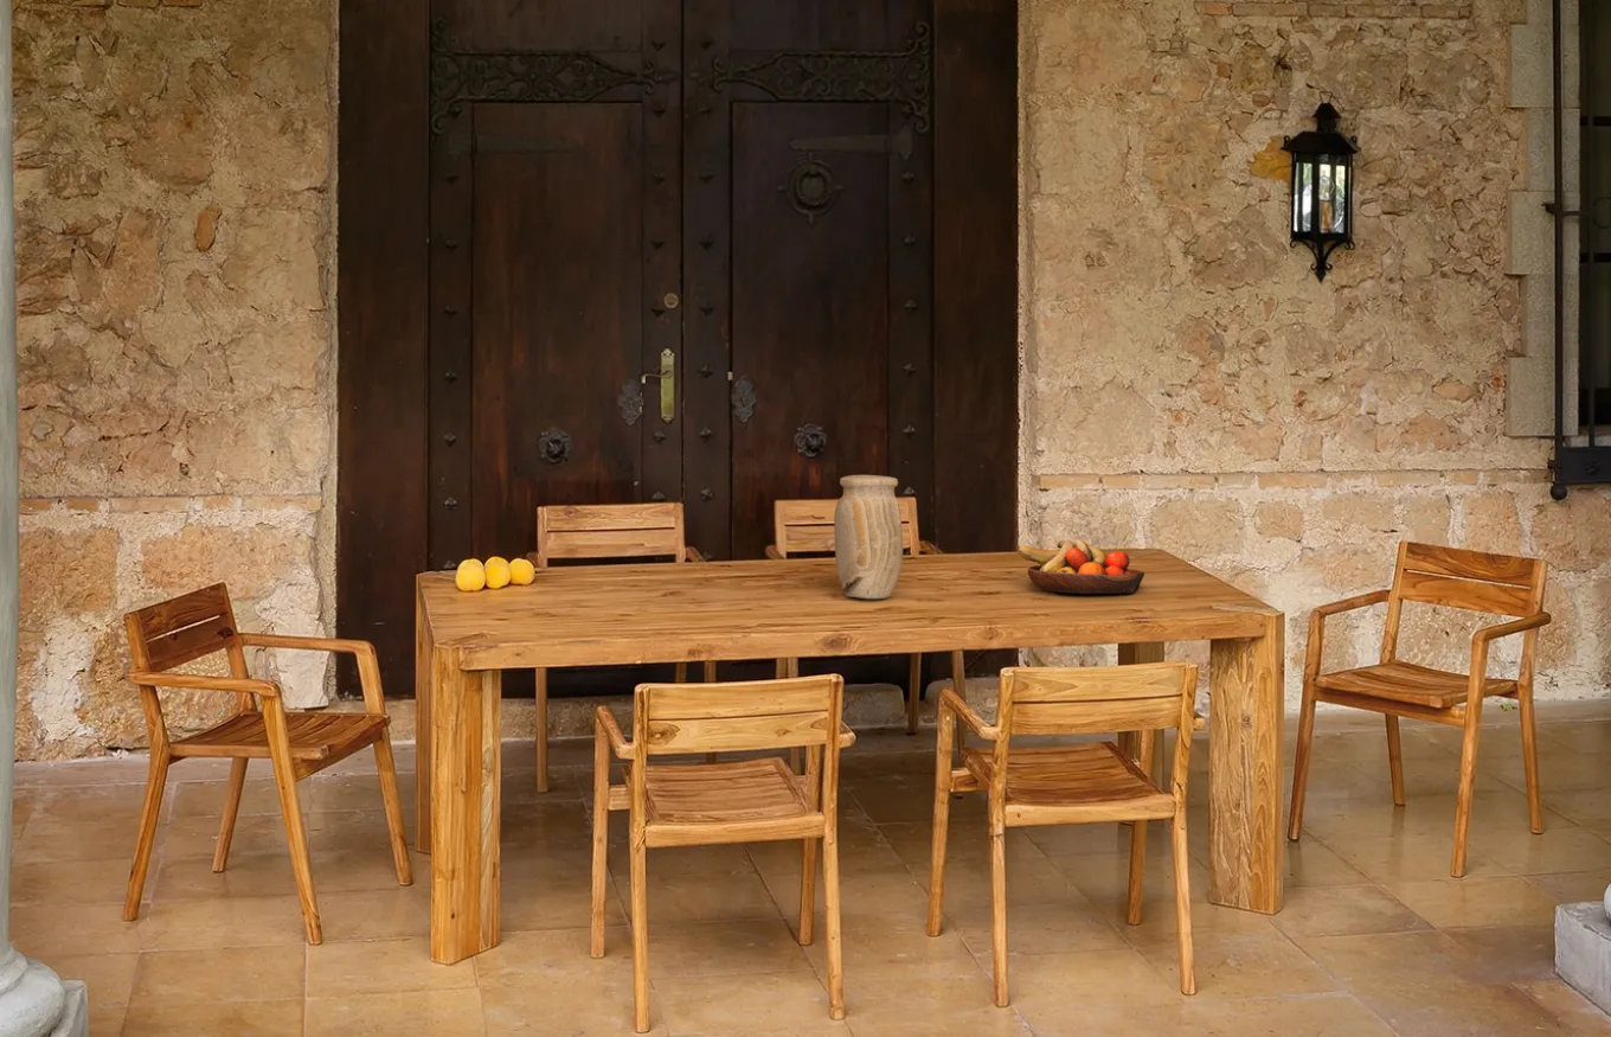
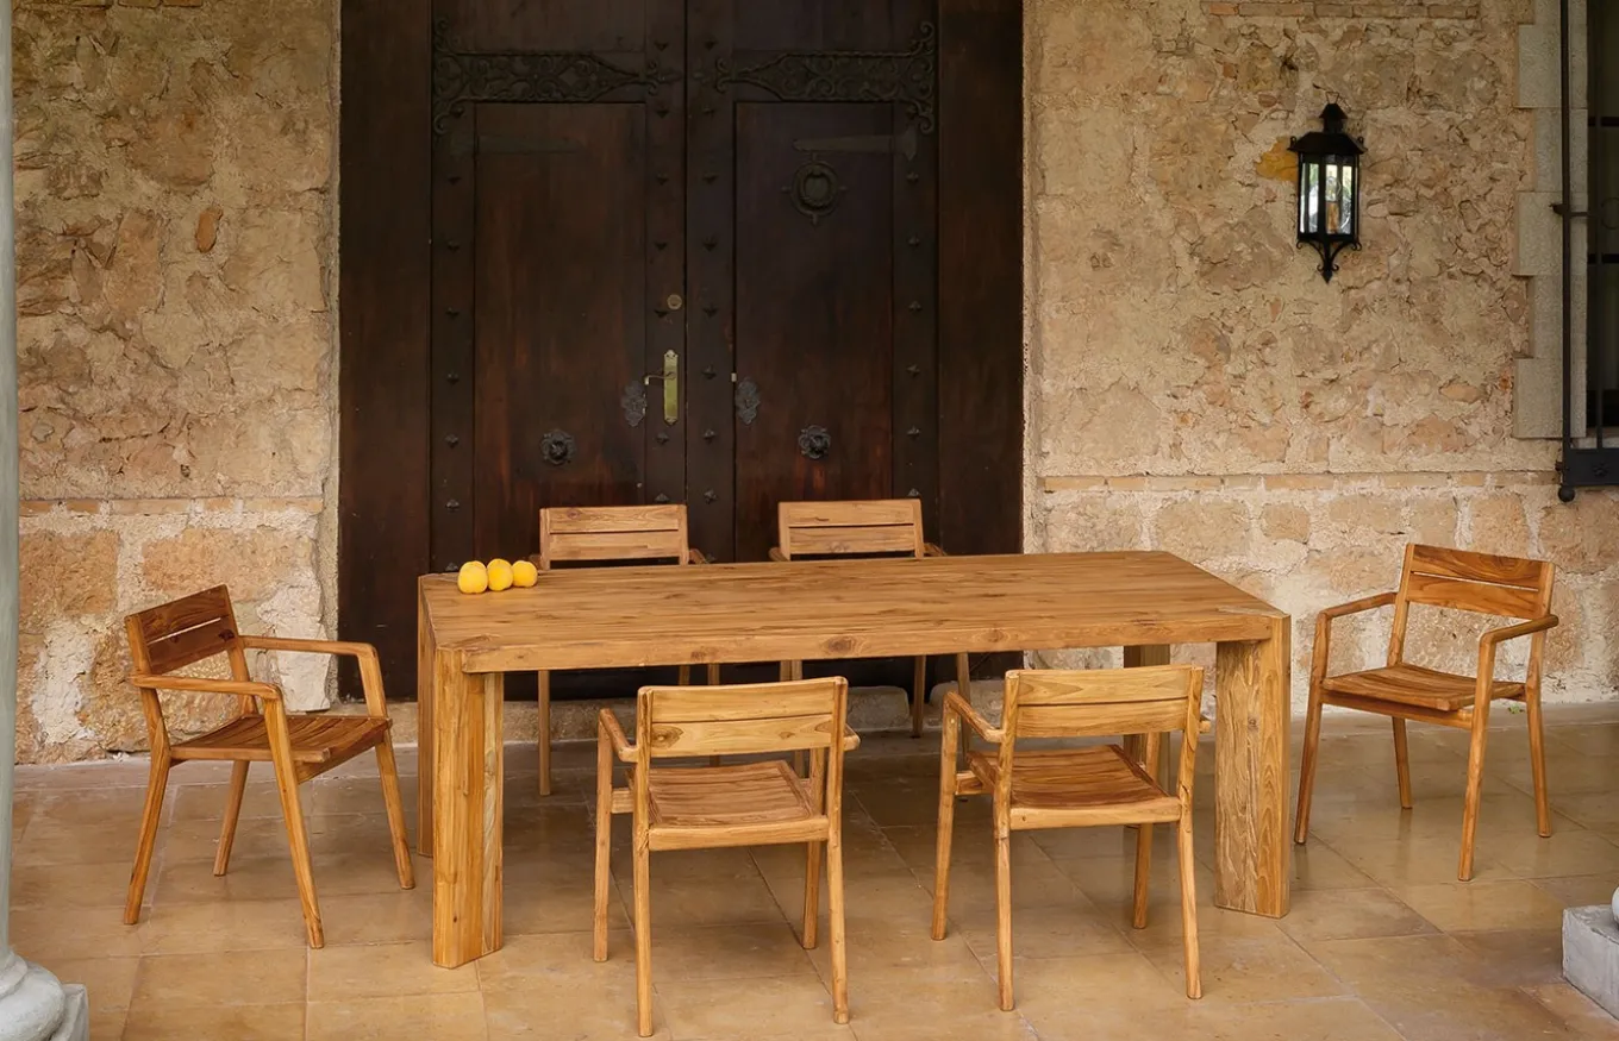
- fruit bowl [1016,539,1145,595]
- vase [833,474,904,600]
